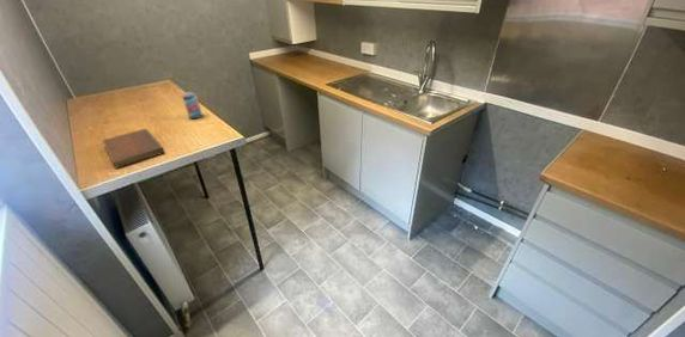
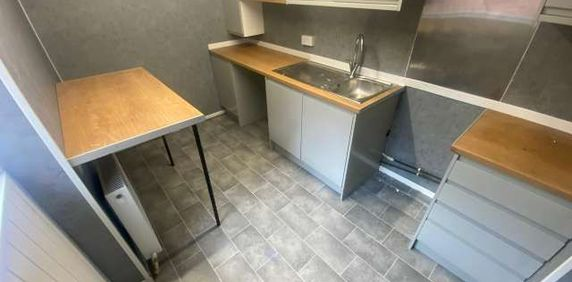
- notebook [102,128,165,170]
- beer can [181,91,204,120]
